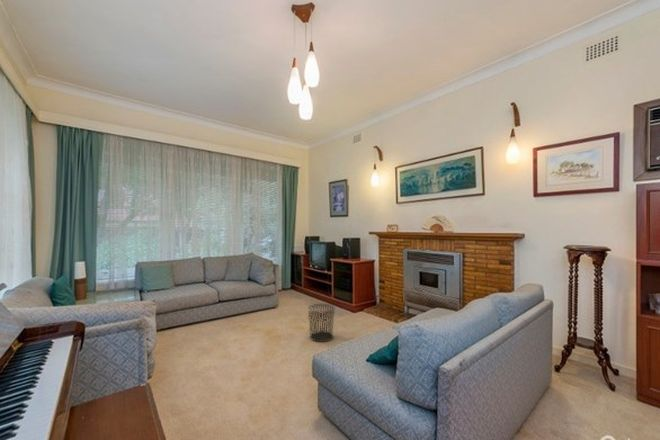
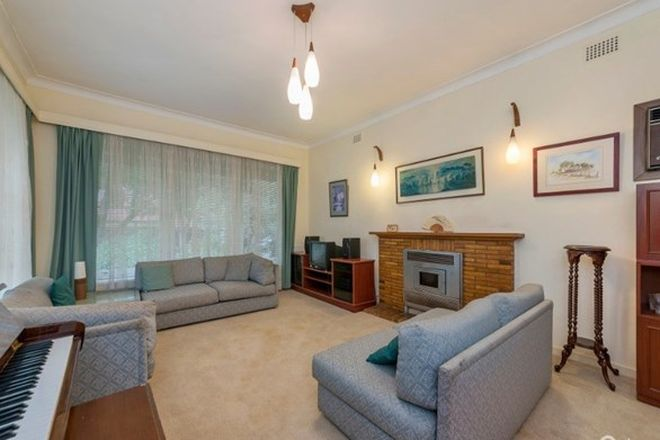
- waste bin [307,303,336,343]
